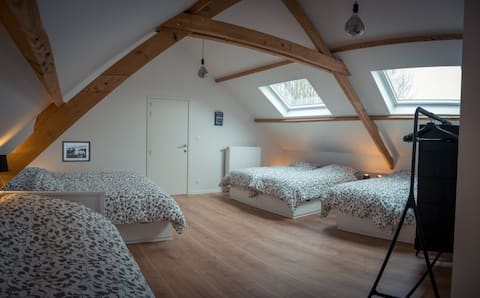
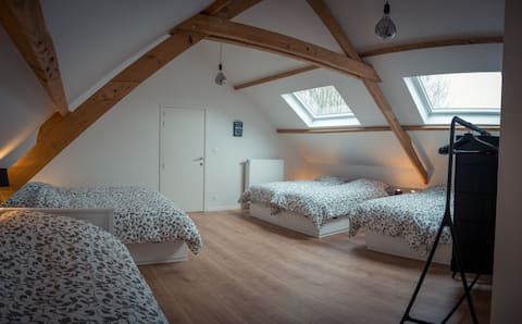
- picture frame [61,140,91,163]
